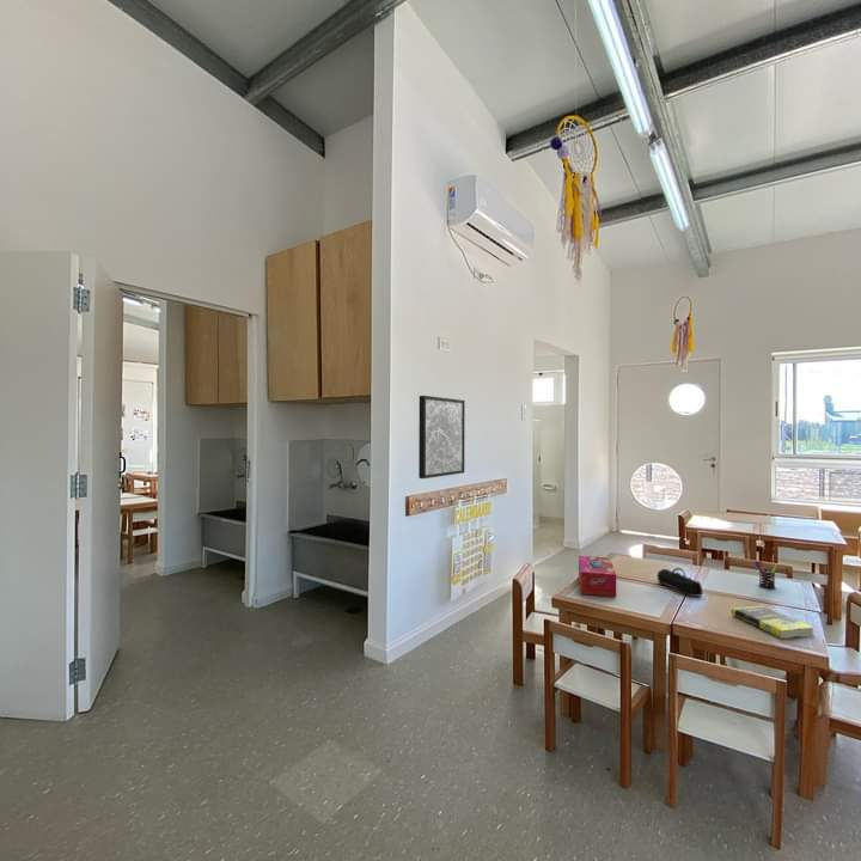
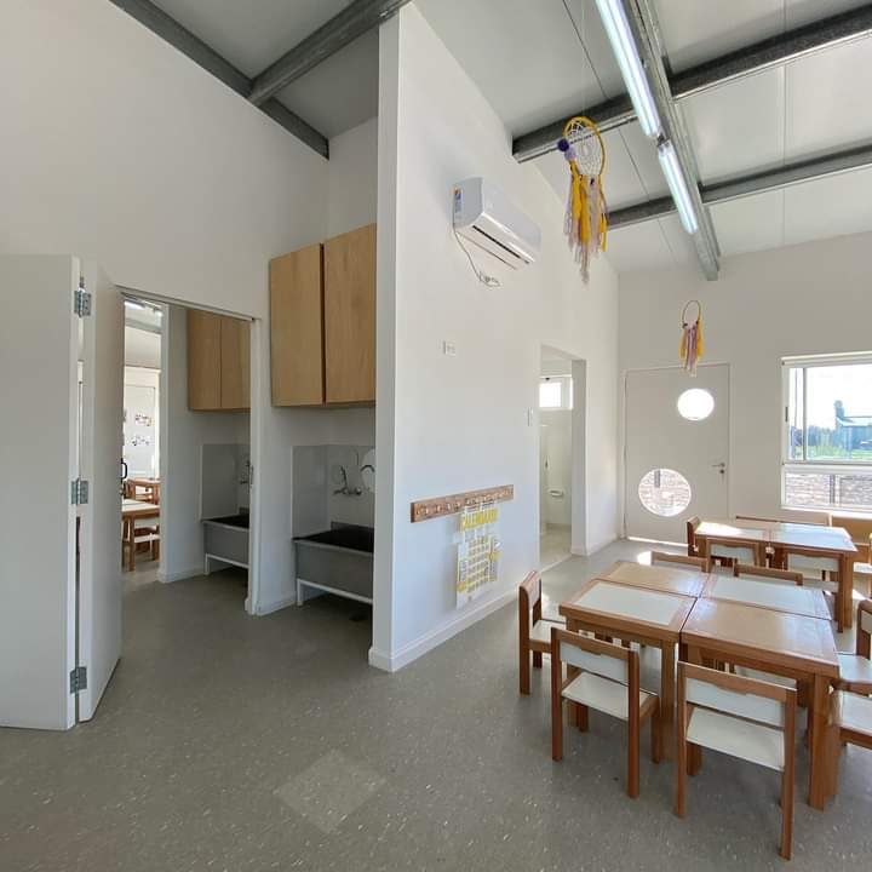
- tissue box [578,555,617,598]
- pen holder [753,558,778,590]
- wall art [417,395,466,480]
- book [729,605,814,640]
- pencil case [655,567,704,598]
